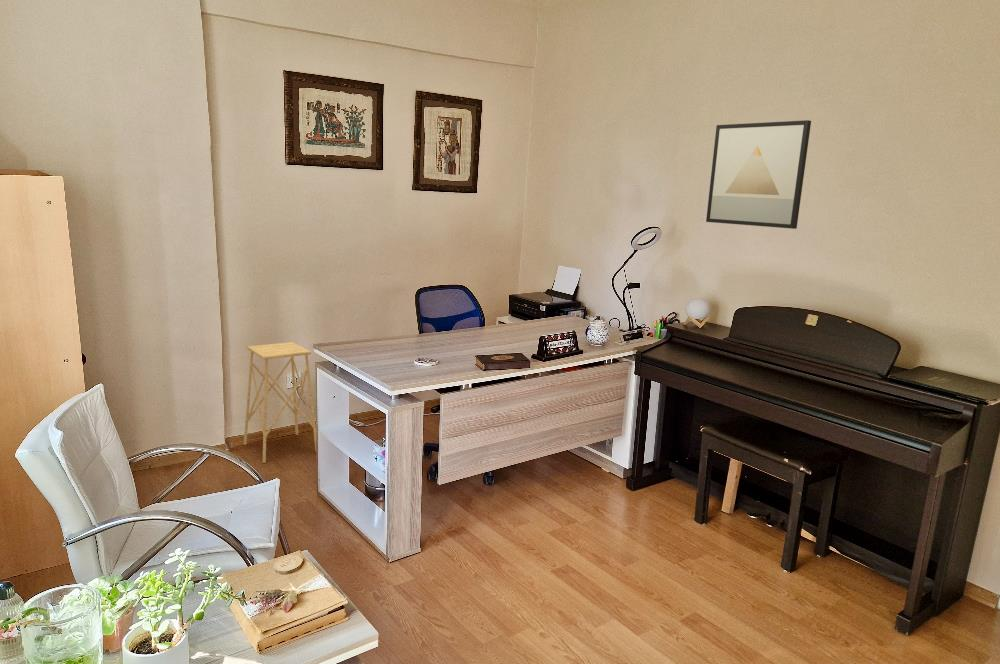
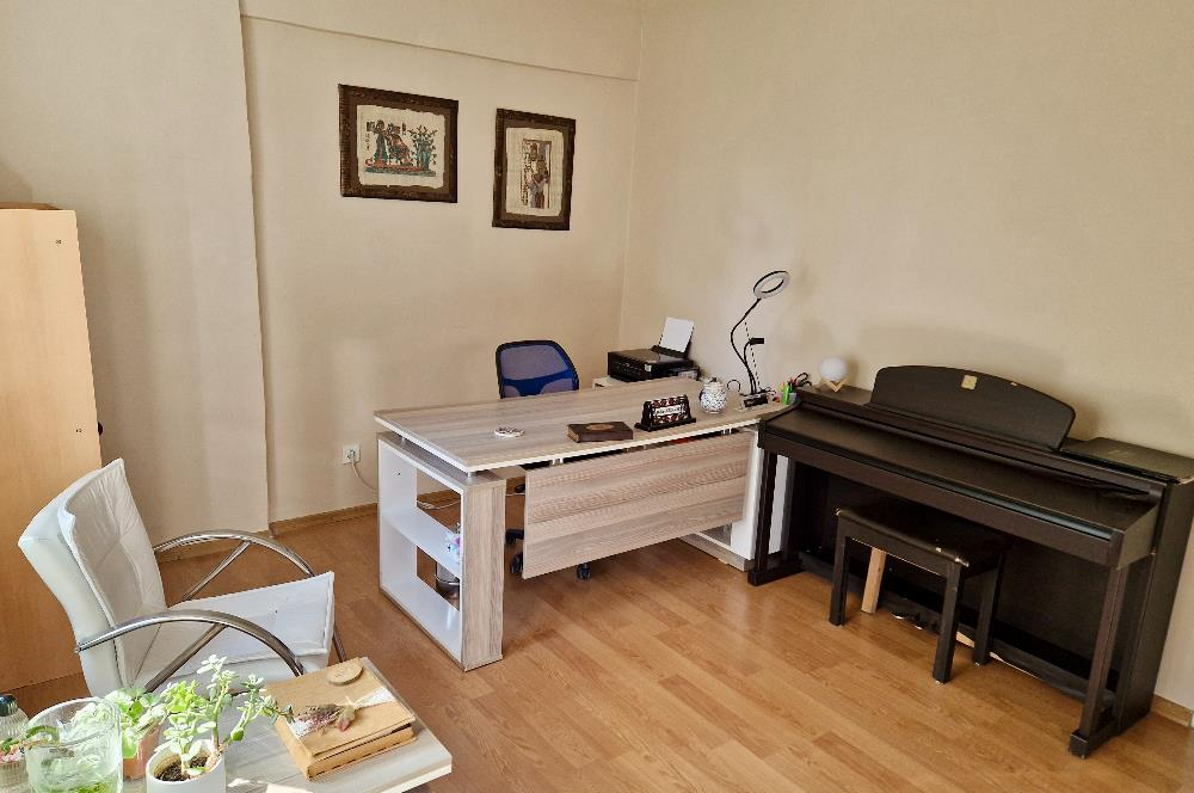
- wall art [705,119,812,230]
- side table [243,341,317,464]
